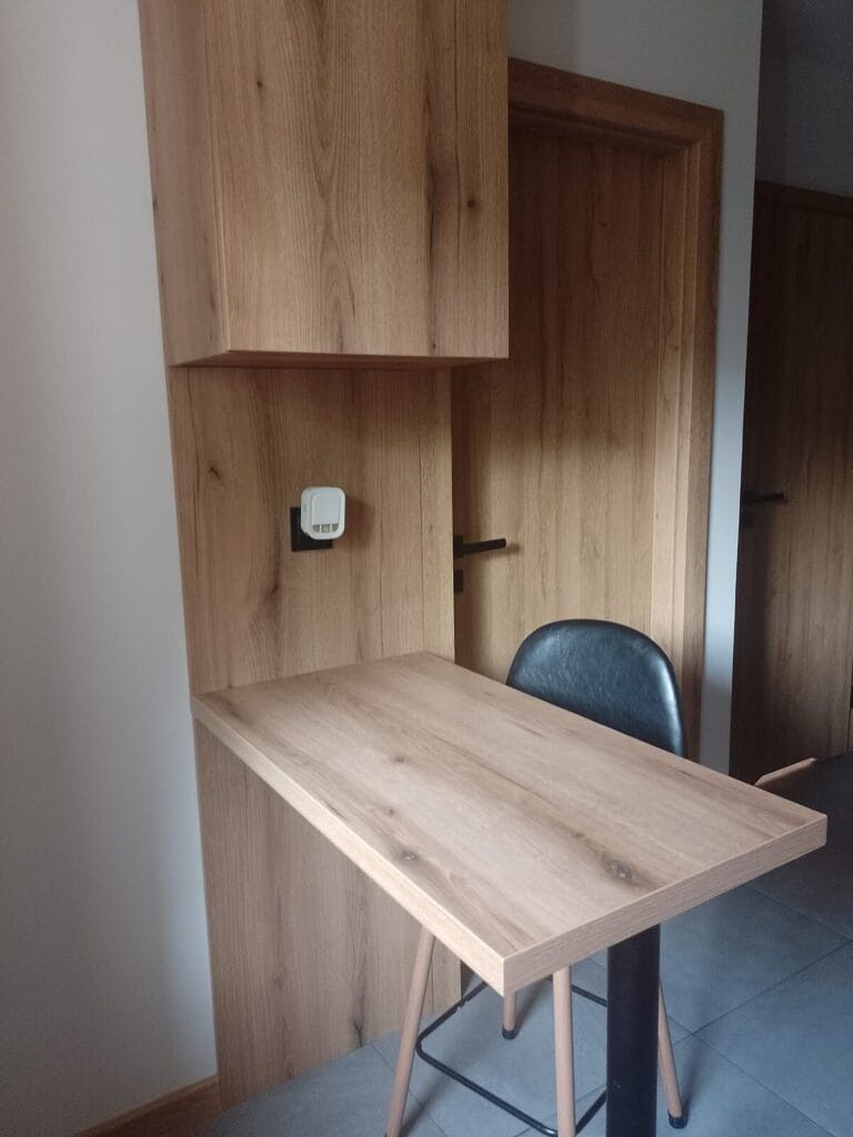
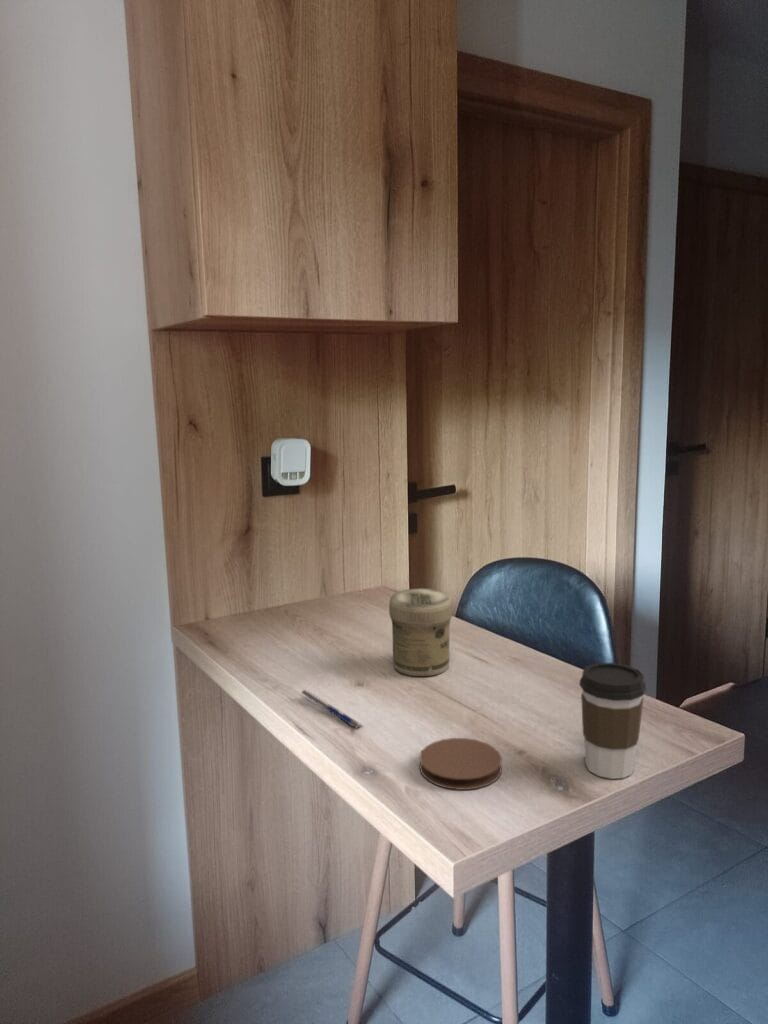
+ jar [388,587,453,677]
+ coaster [418,737,503,791]
+ pen [299,689,364,731]
+ coffee cup [578,662,647,780]
